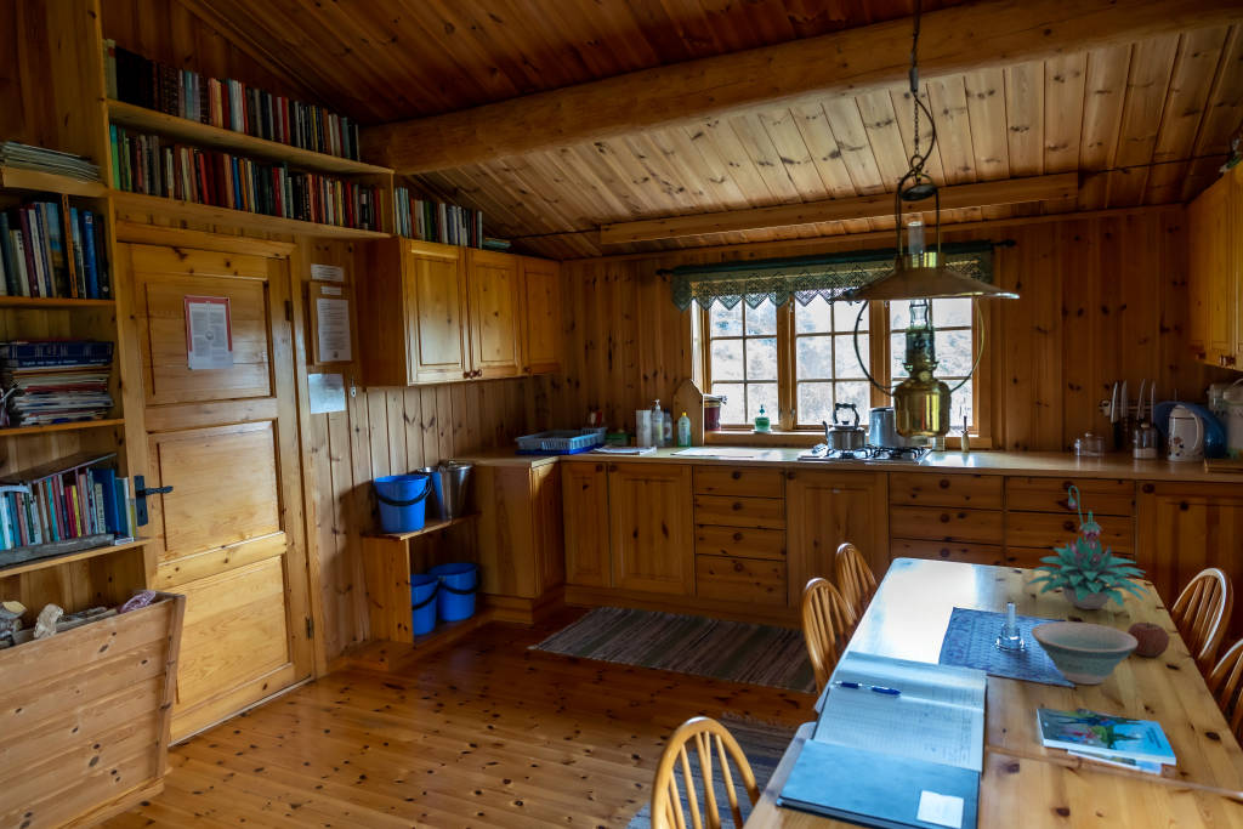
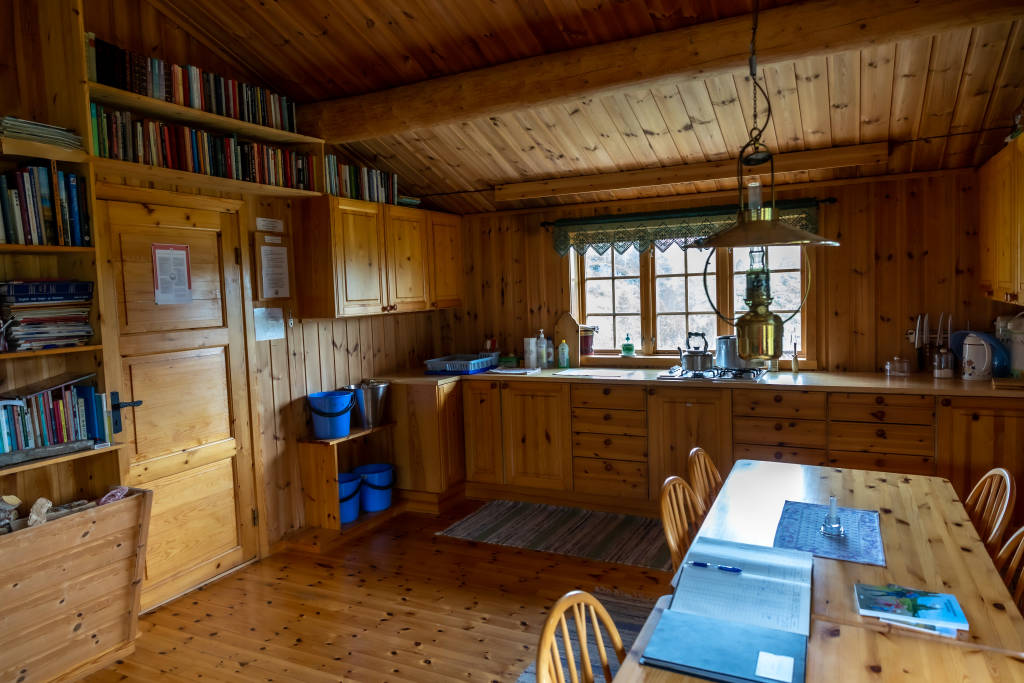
- plant [1026,486,1152,611]
- apple [1126,621,1170,658]
- bowl [1029,620,1137,686]
